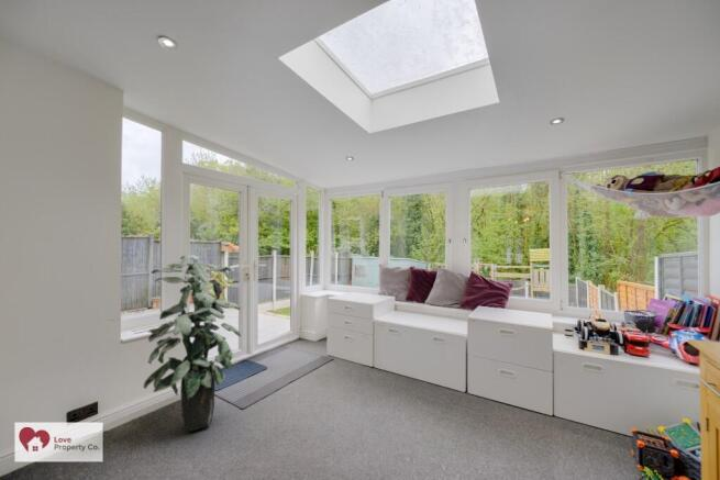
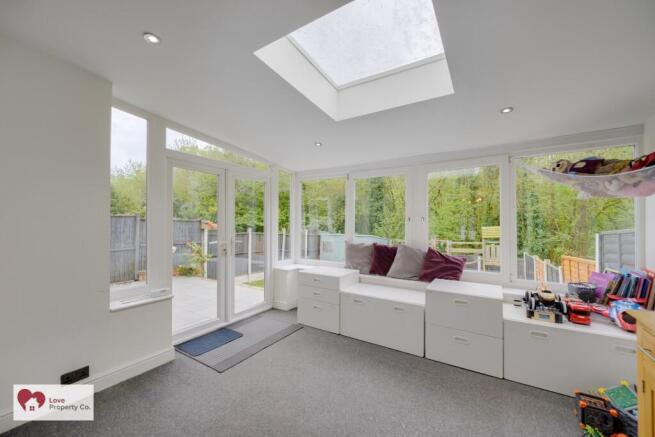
- indoor plant [143,254,242,433]
